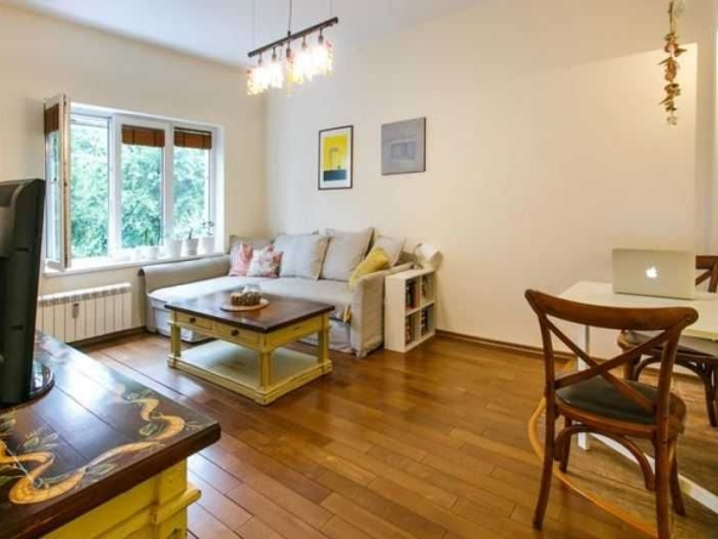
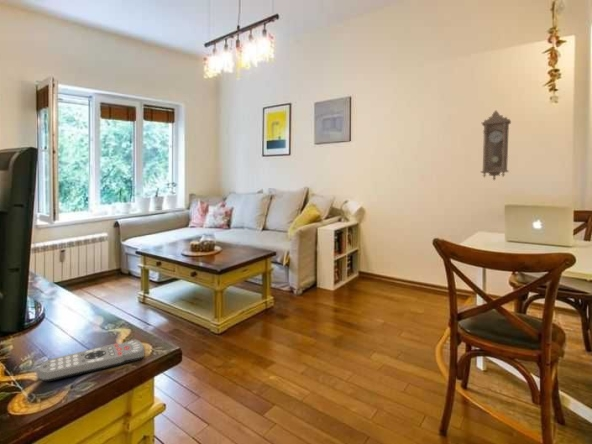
+ pendulum clock [480,109,512,181]
+ remote control [35,339,146,382]
